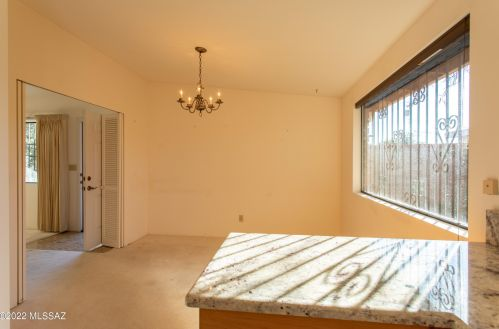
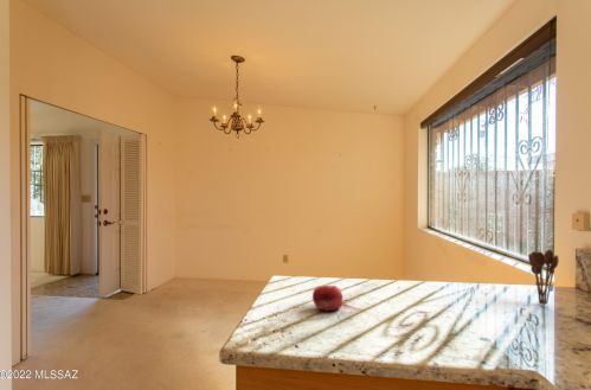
+ fruit [311,284,343,313]
+ utensil holder [527,248,560,306]
